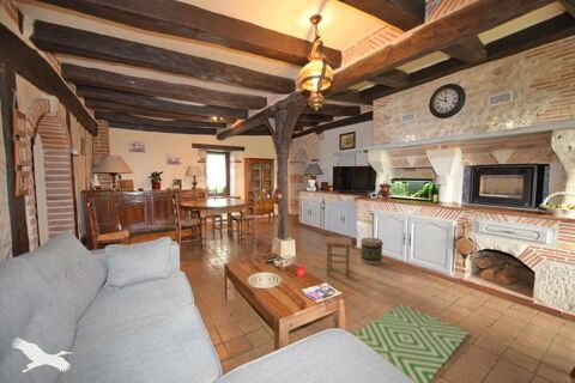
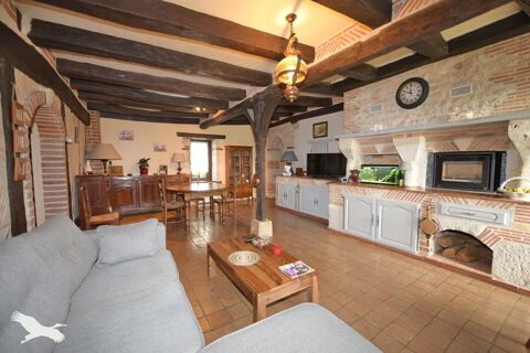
- stool [323,236,352,280]
- basket [359,237,385,266]
- rug [352,303,470,383]
